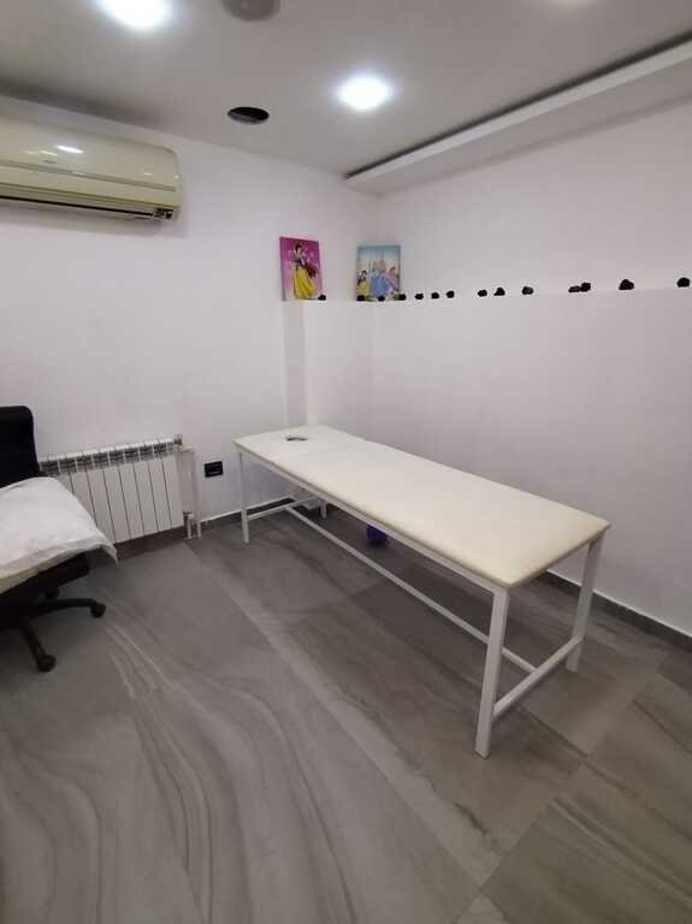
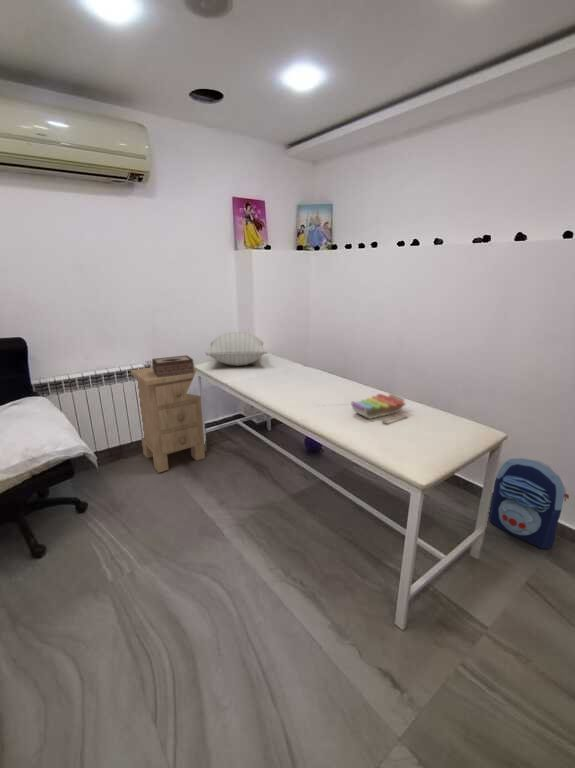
+ backpack [488,457,570,549]
+ toy xylophone [350,392,408,424]
+ tissue box [151,354,195,378]
+ nightstand [130,365,206,474]
+ pillow [205,331,269,367]
